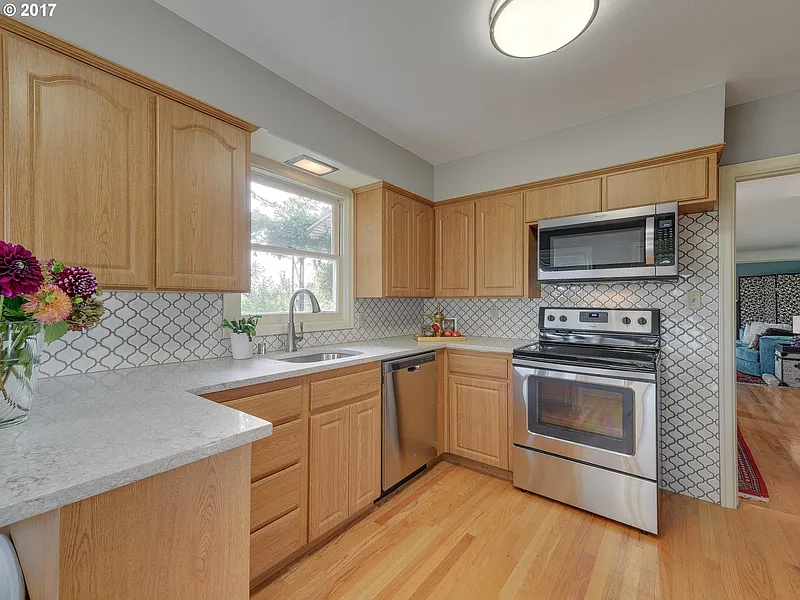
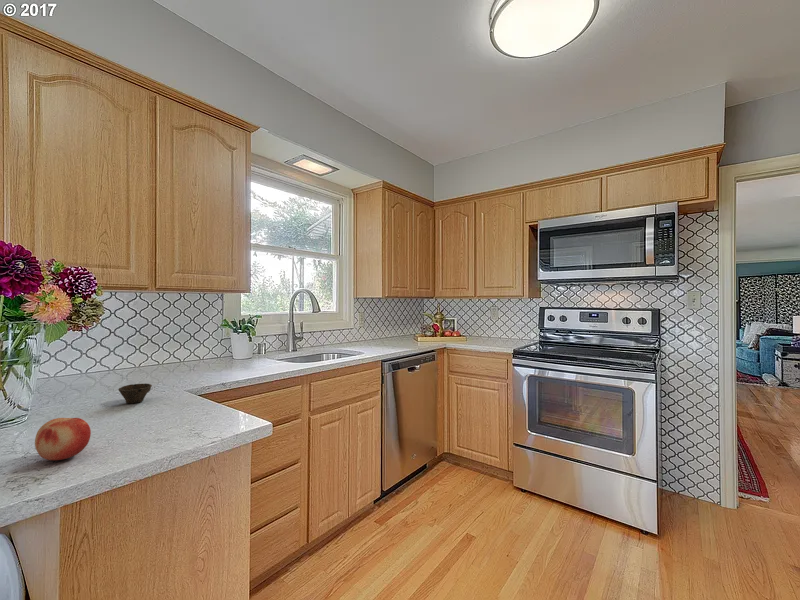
+ cup [118,382,153,404]
+ fruit [34,417,92,461]
